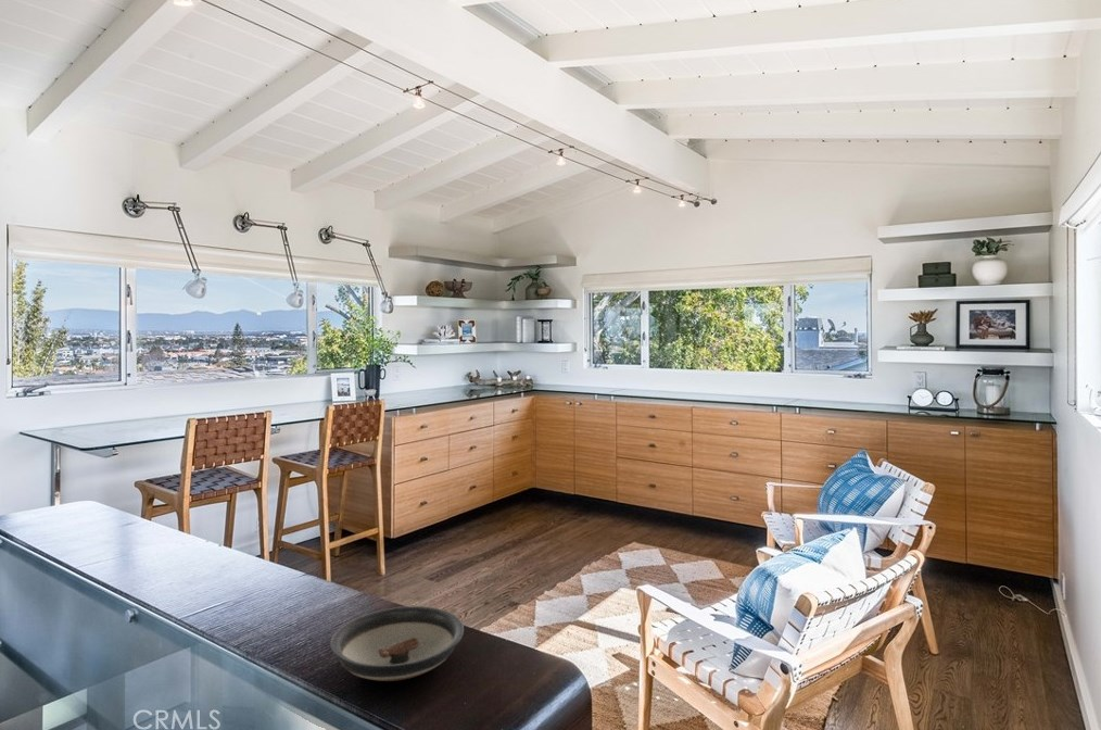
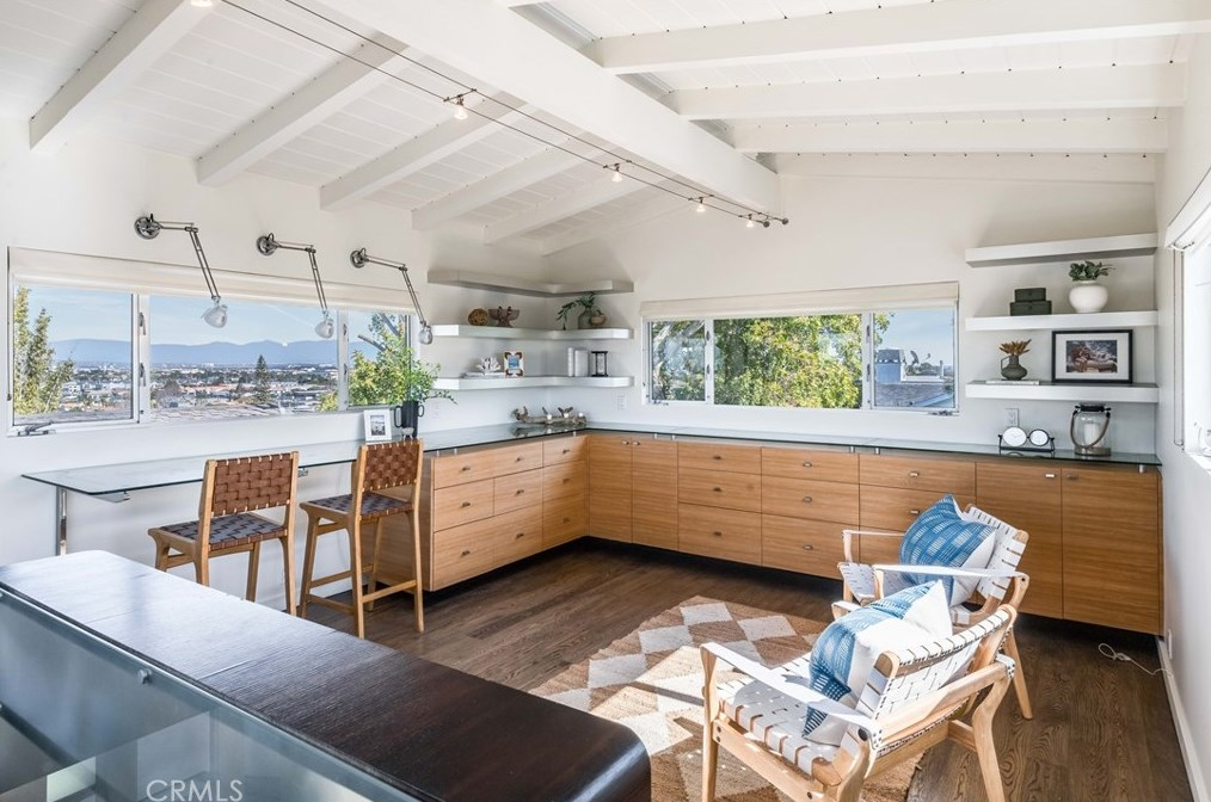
- saucer [329,605,465,682]
